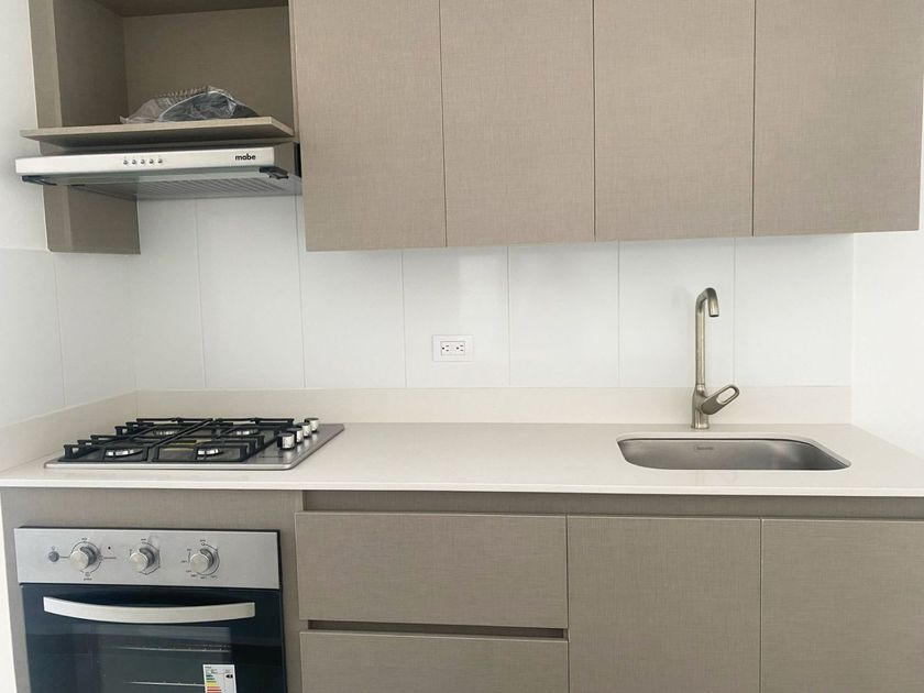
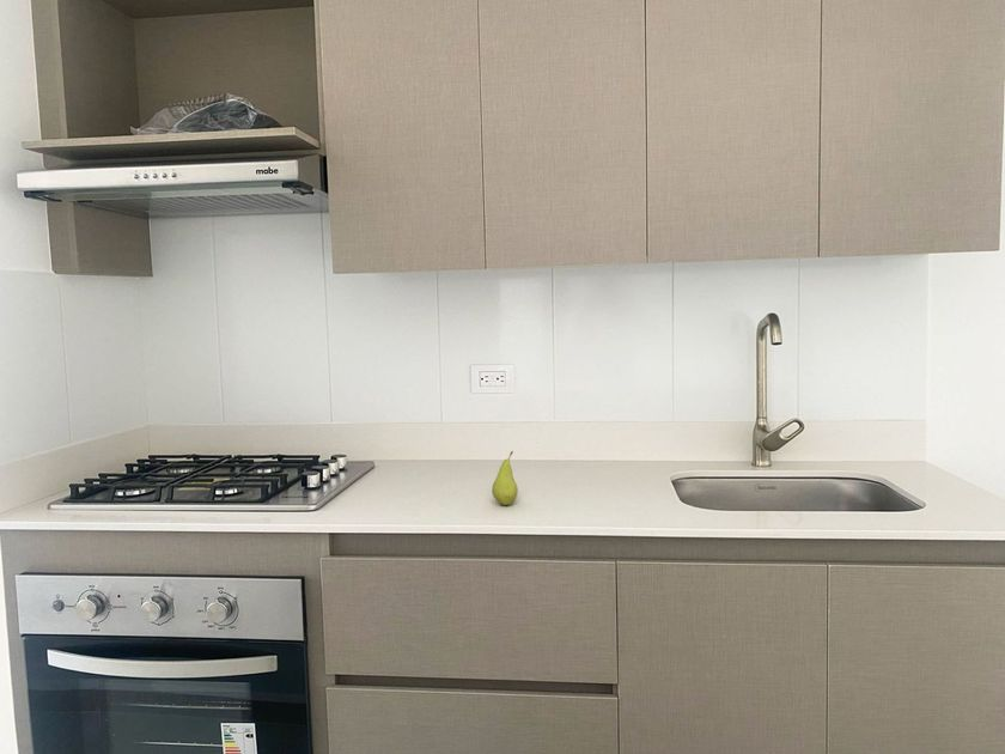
+ fruit [491,450,519,506]
